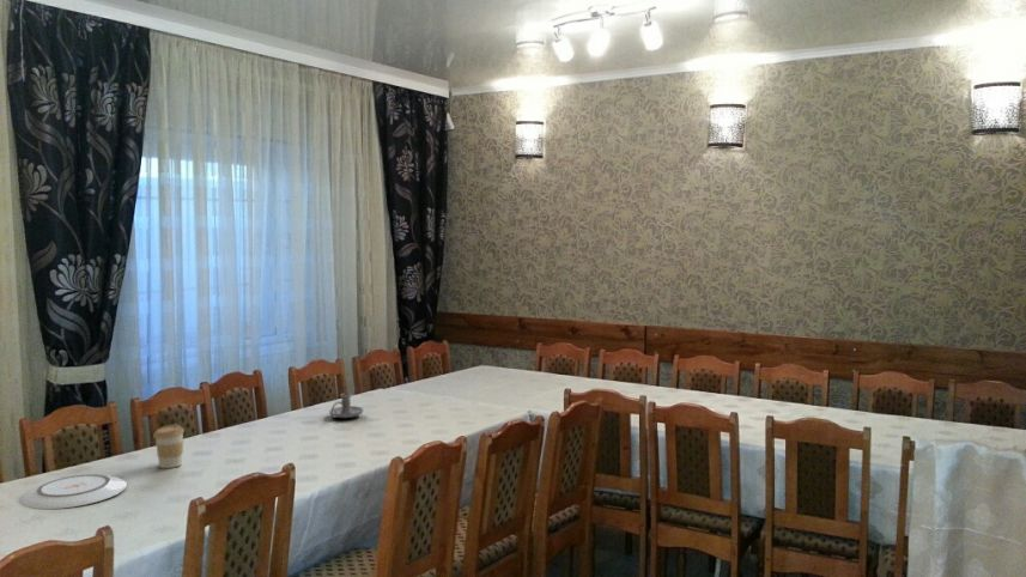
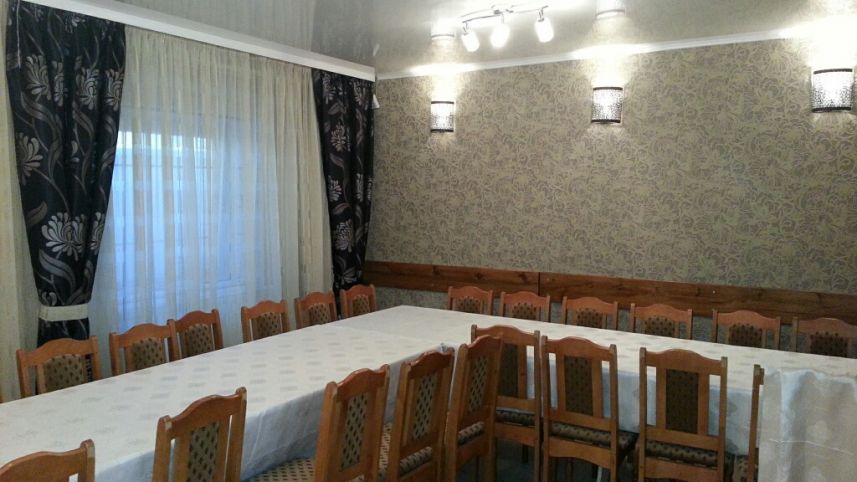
- candle holder [328,391,365,419]
- plate [19,473,128,510]
- coffee cup [153,424,186,469]
